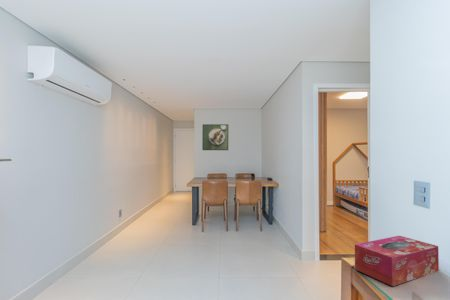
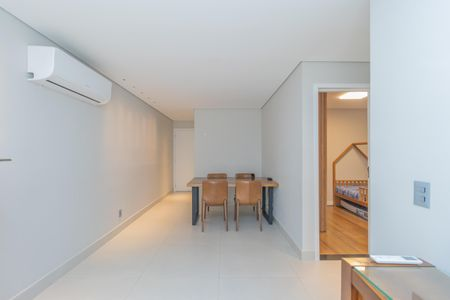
- tissue box [354,235,440,287]
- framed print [201,123,229,151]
